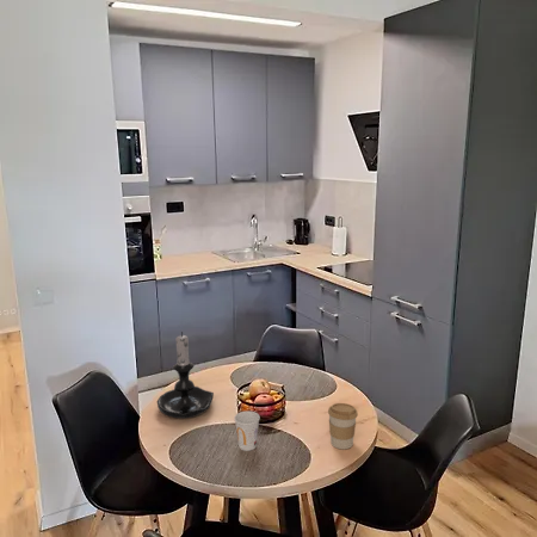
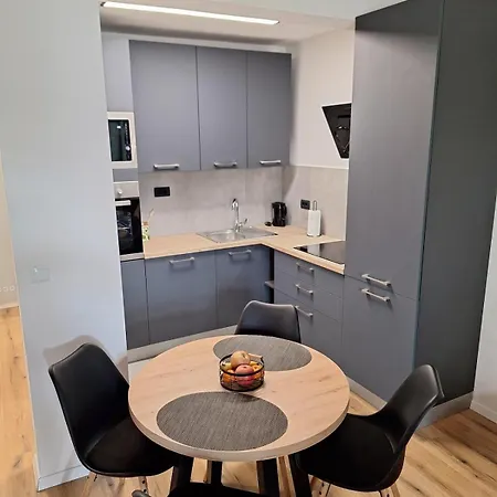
- cup [233,411,261,452]
- candle holder [156,331,215,419]
- coffee cup [327,402,359,450]
